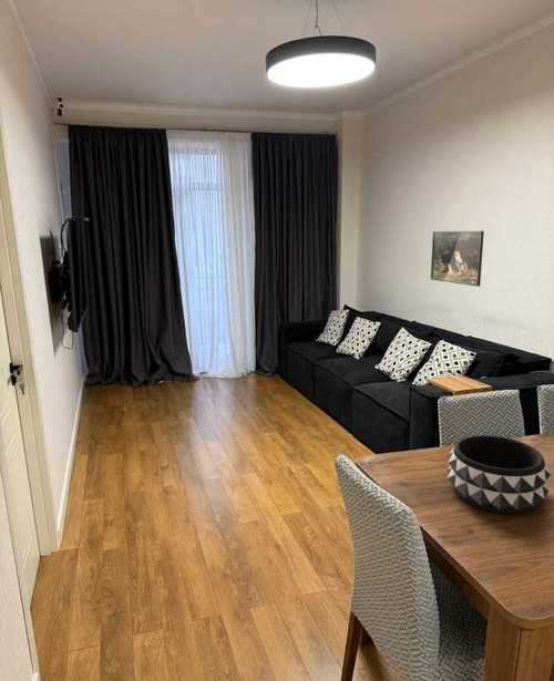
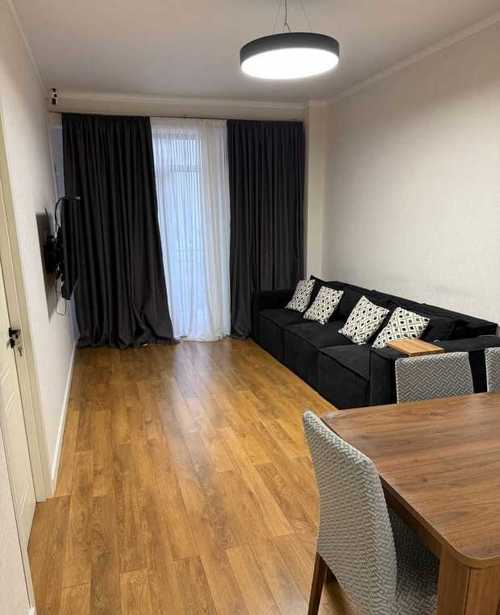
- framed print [430,230,485,288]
- decorative bowl [447,434,552,515]
